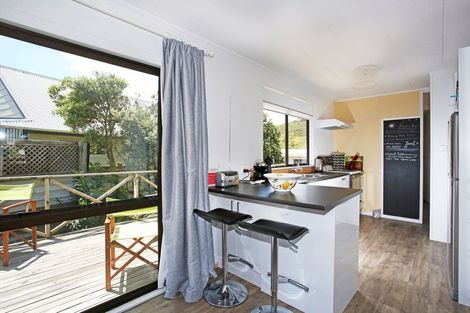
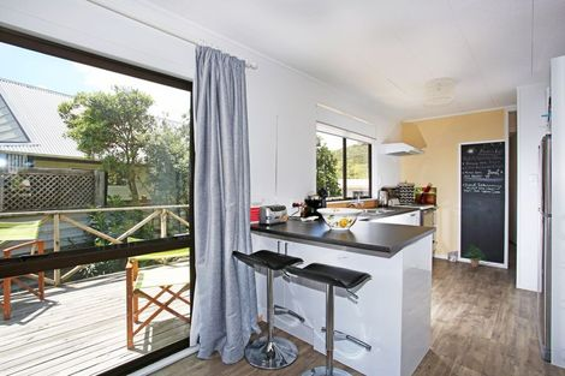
+ potted plant [463,244,488,268]
